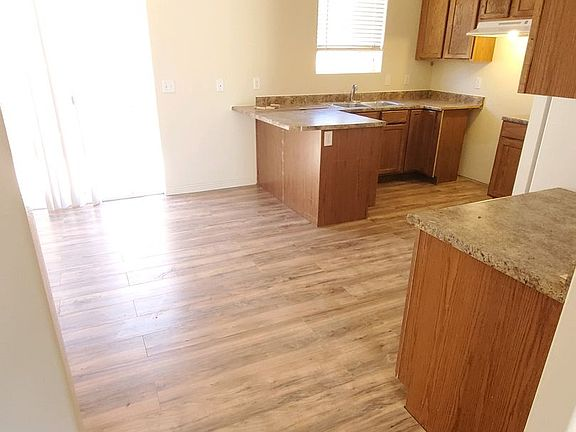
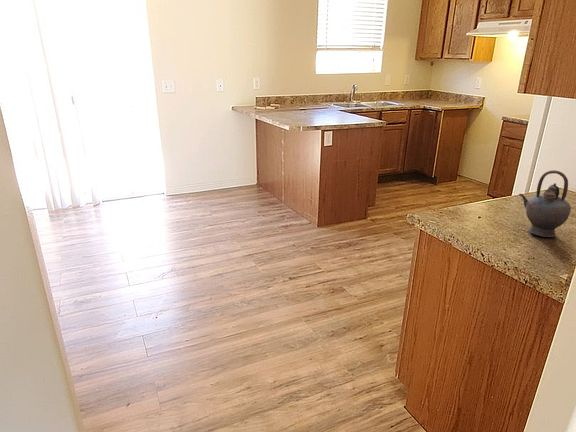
+ teapot [518,169,572,238]
